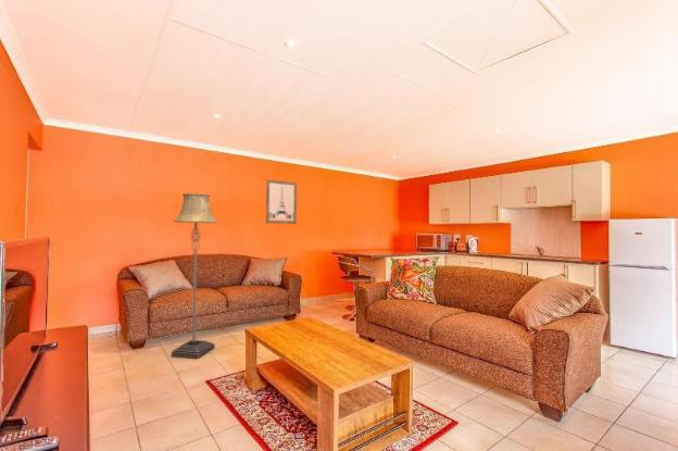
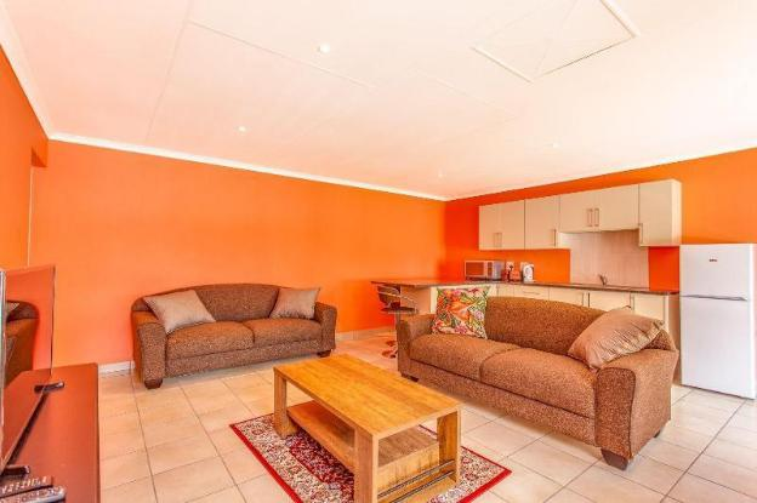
- floor lamp [171,192,218,360]
- wall art [265,178,298,225]
